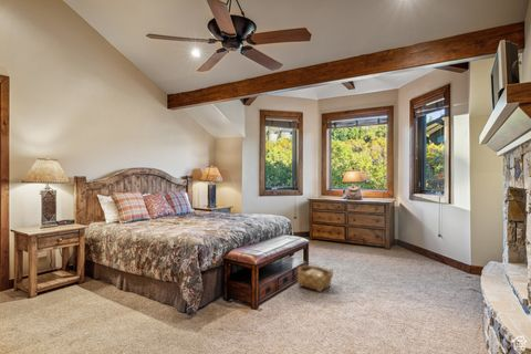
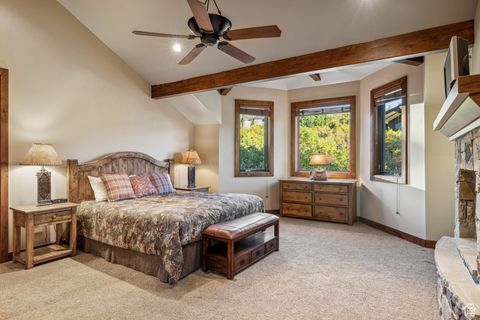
- woven basket [296,259,334,293]
